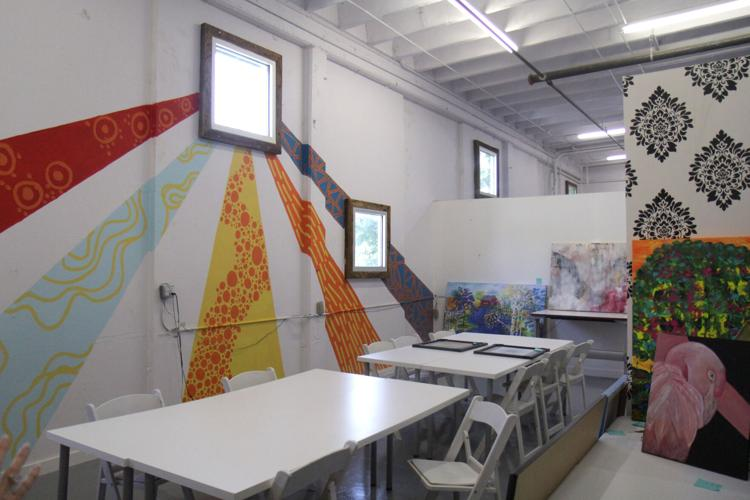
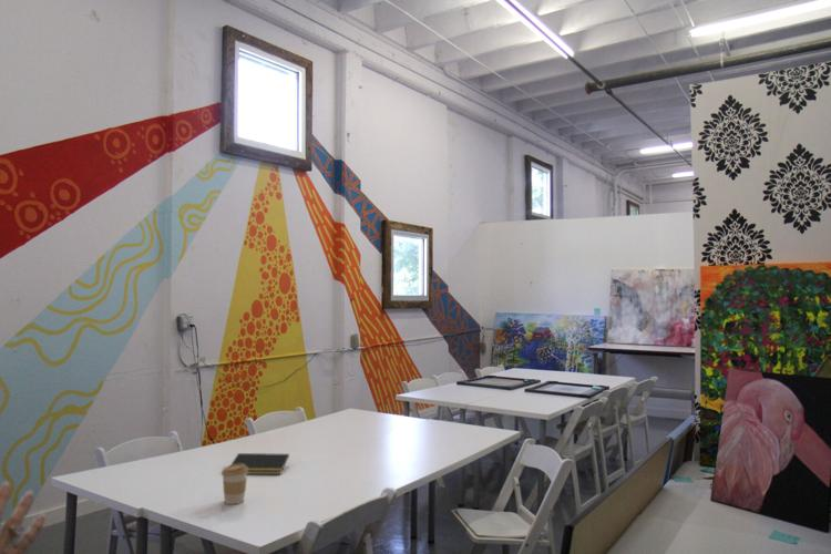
+ coffee cup [220,464,248,505]
+ notepad [229,452,290,475]
